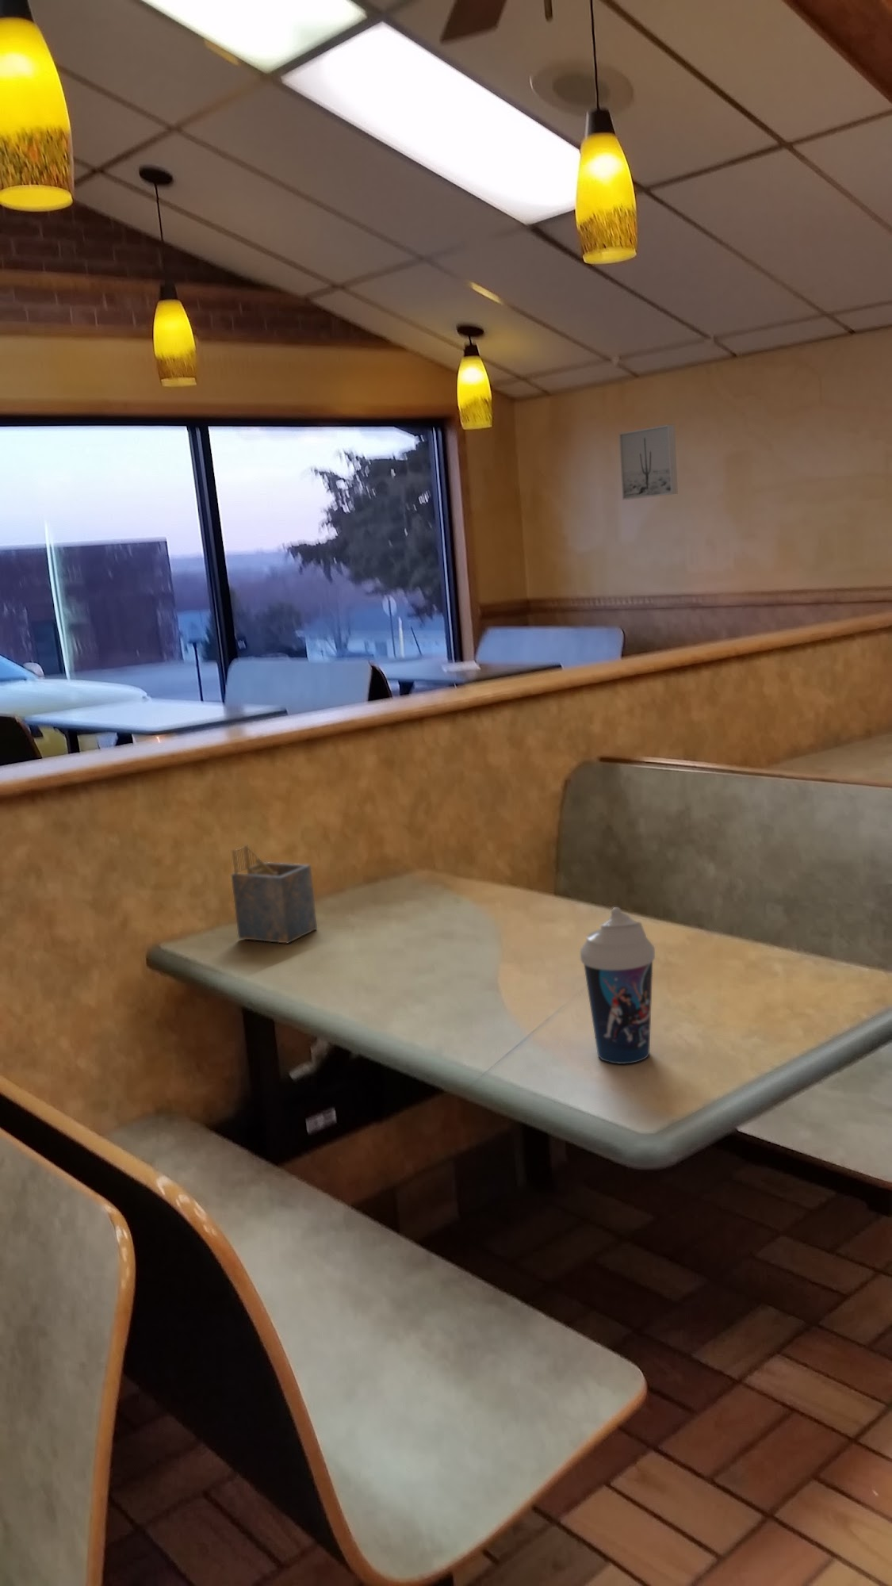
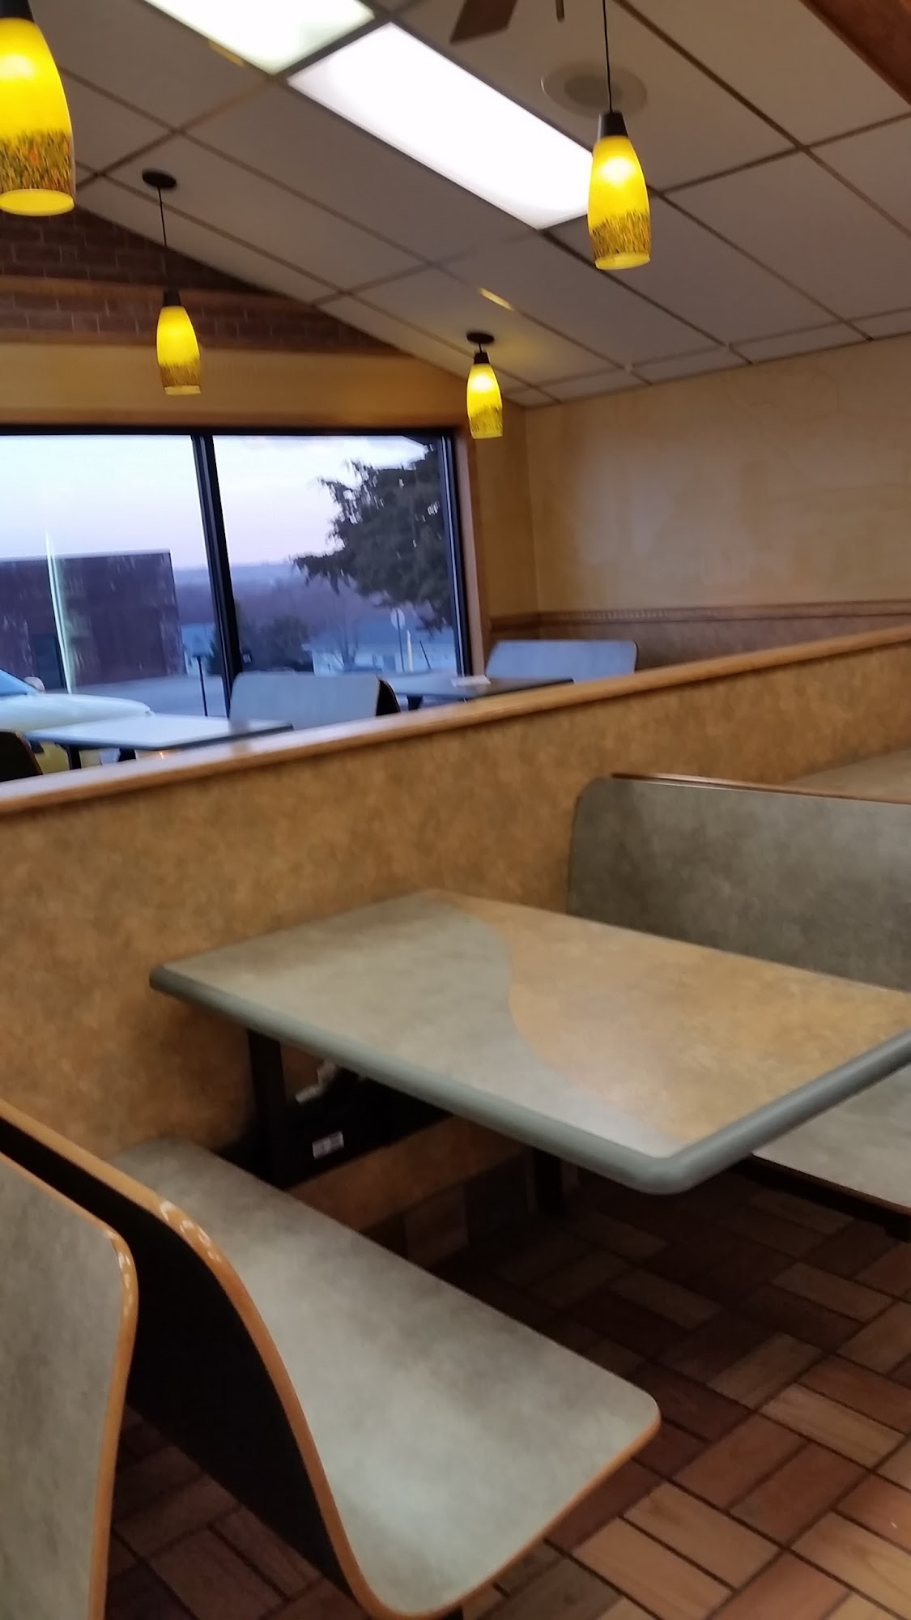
- wall art [619,424,679,500]
- beverage cup [579,906,656,1065]
- napkin holder [231,844,318,944]
